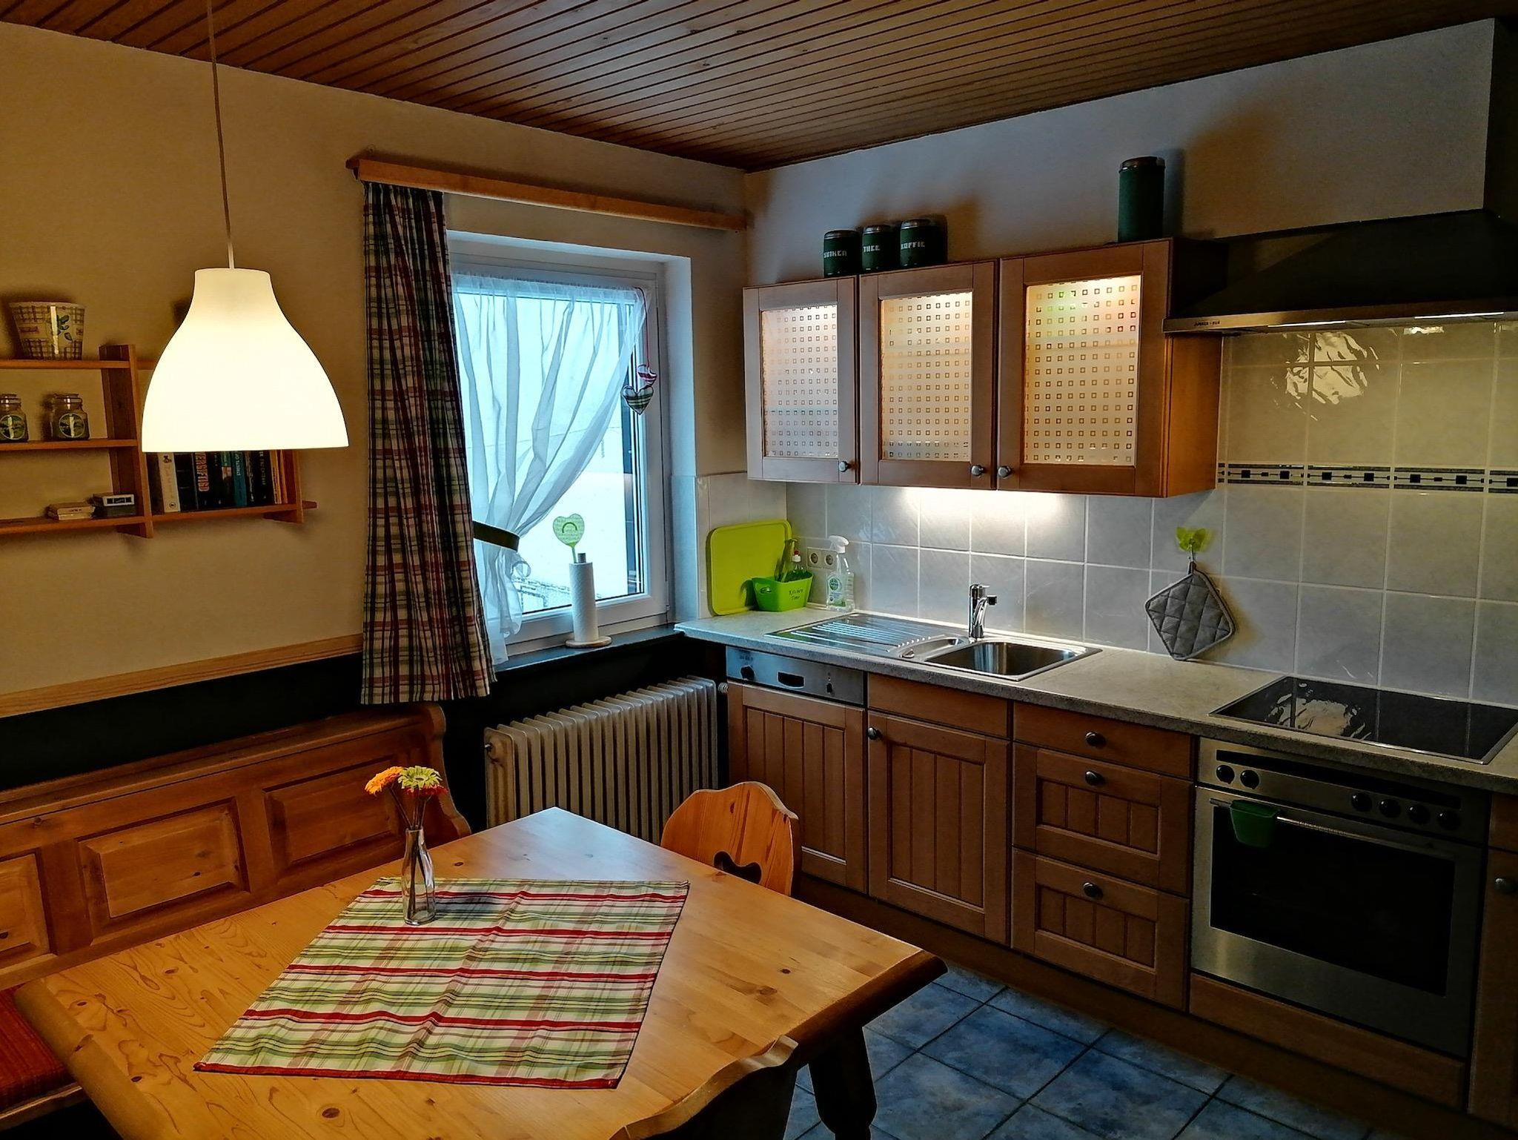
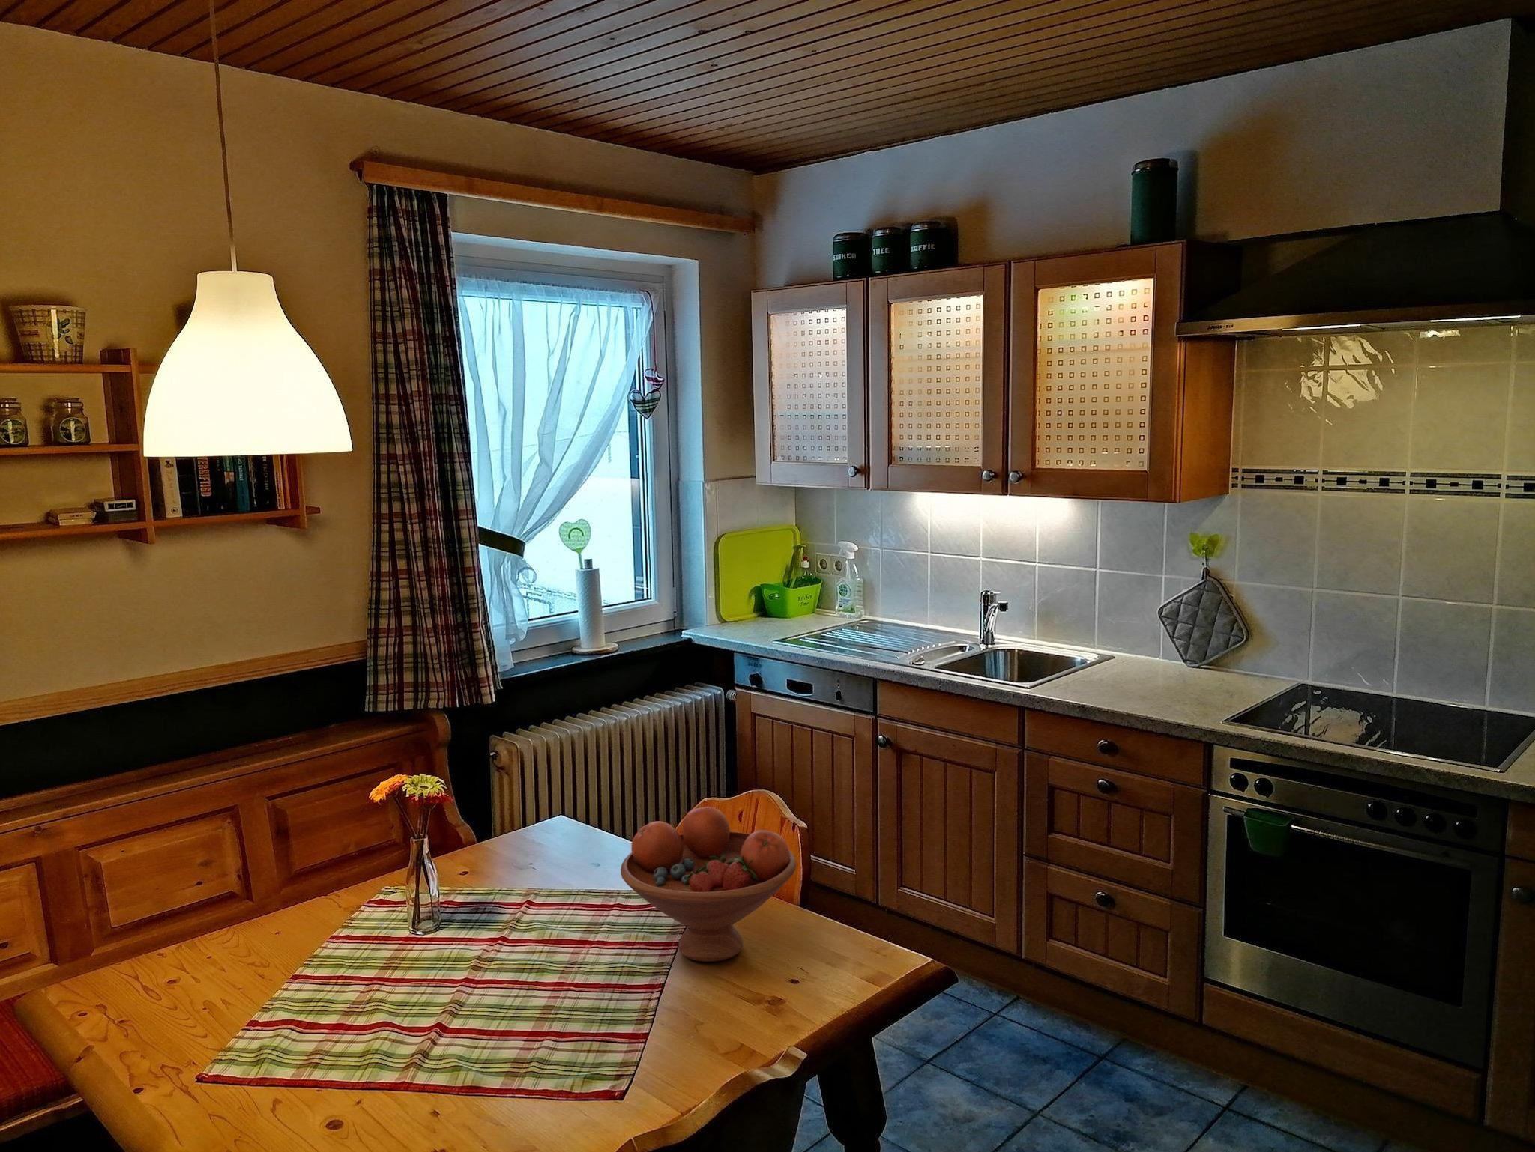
+ fruit bowl [620,806,797,962]
